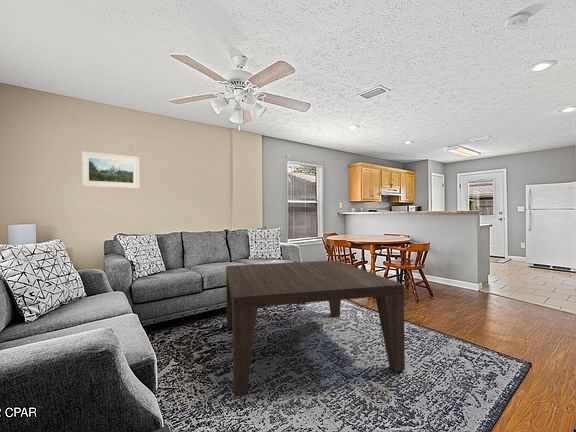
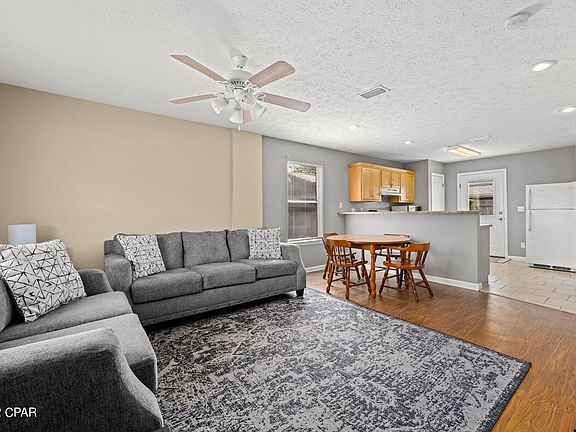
- coffee table [225,259,406,398]
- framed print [81,150,140,190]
